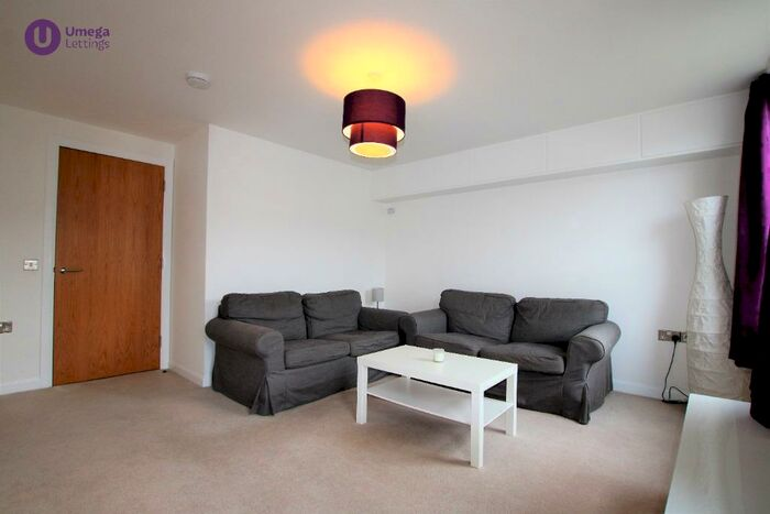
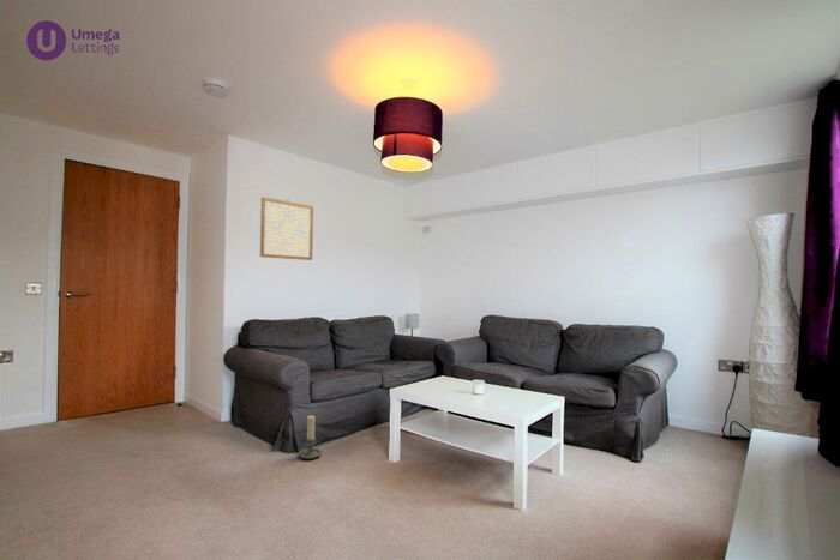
+ wall art [259,195,314,261]
+ candle holder [298,415,323,460]
